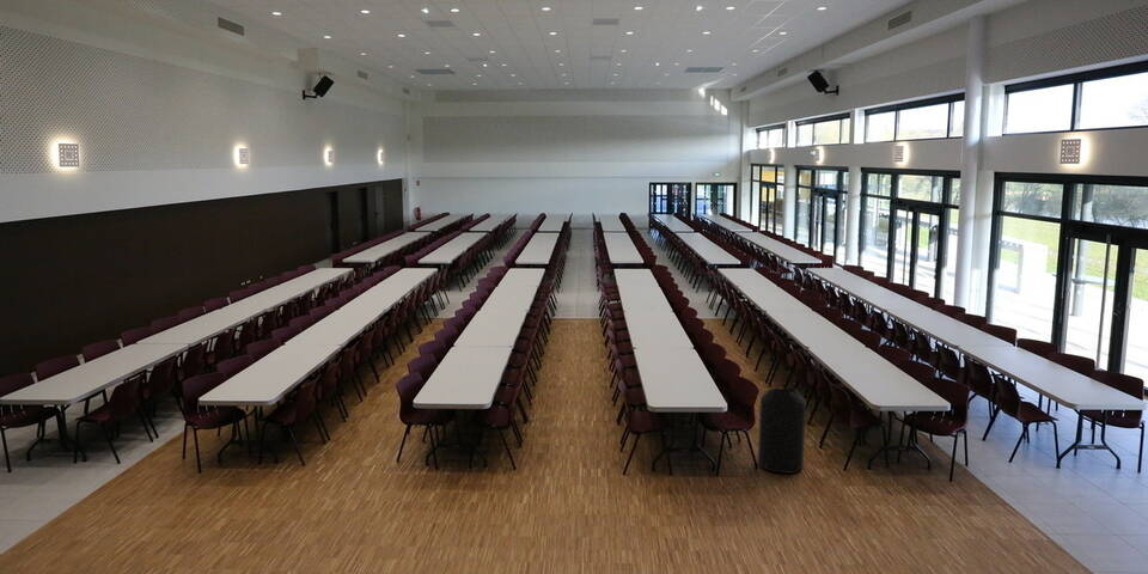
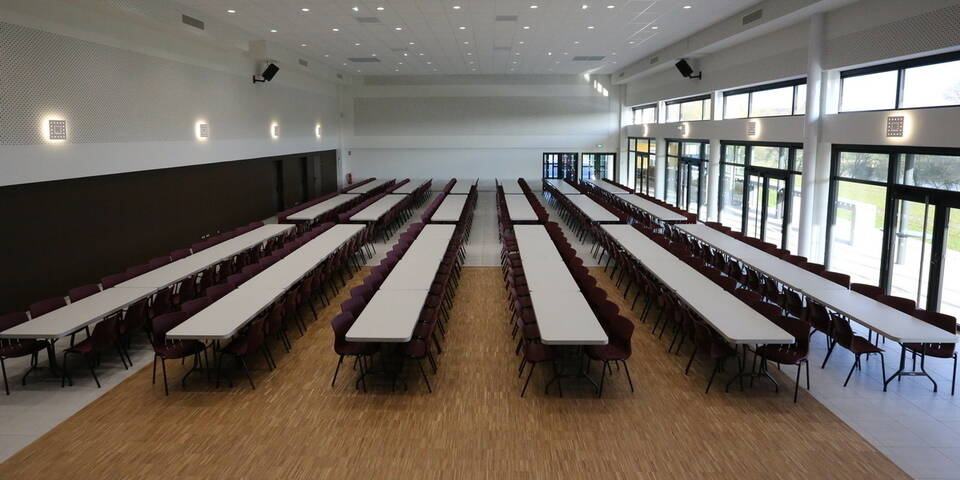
- trash can [757,386,807,475]
